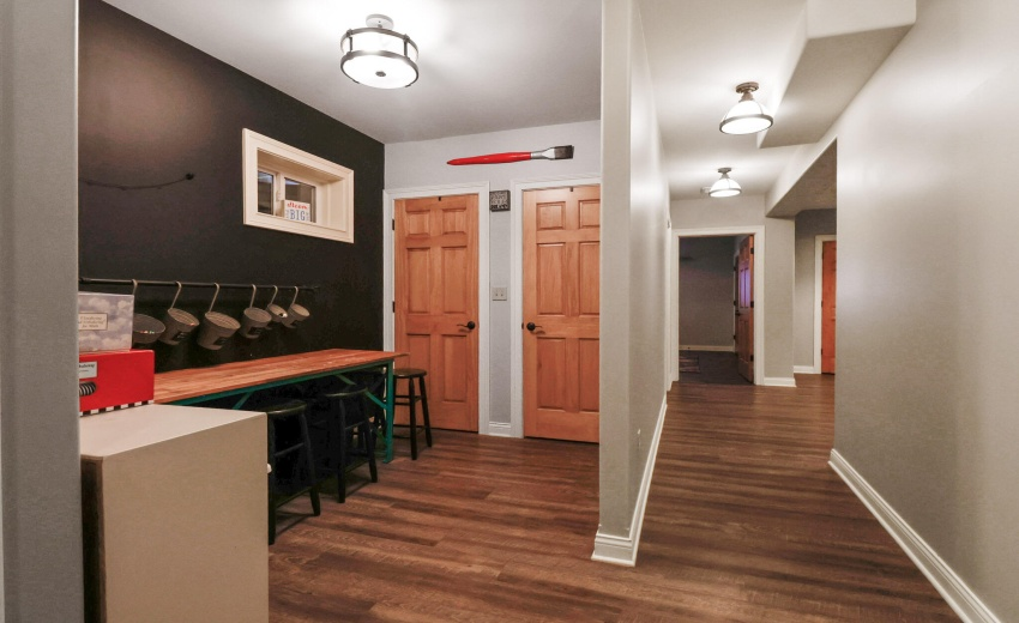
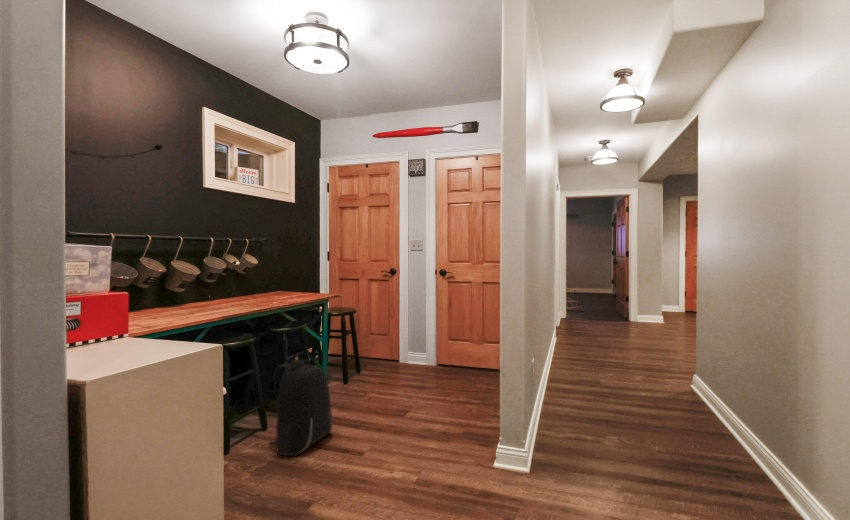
+ backpack [268,359,333,457]
